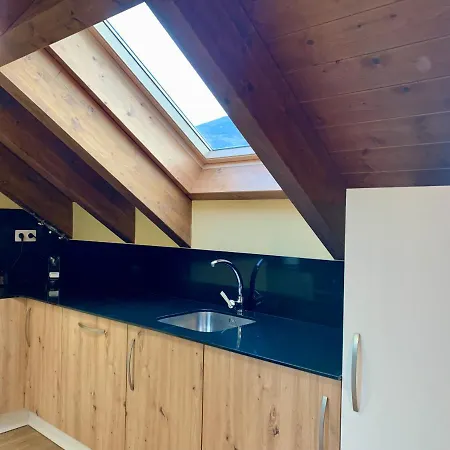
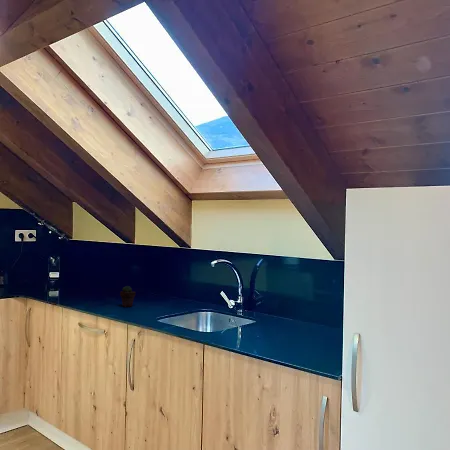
+ potted succulent [119,285,137,308]
